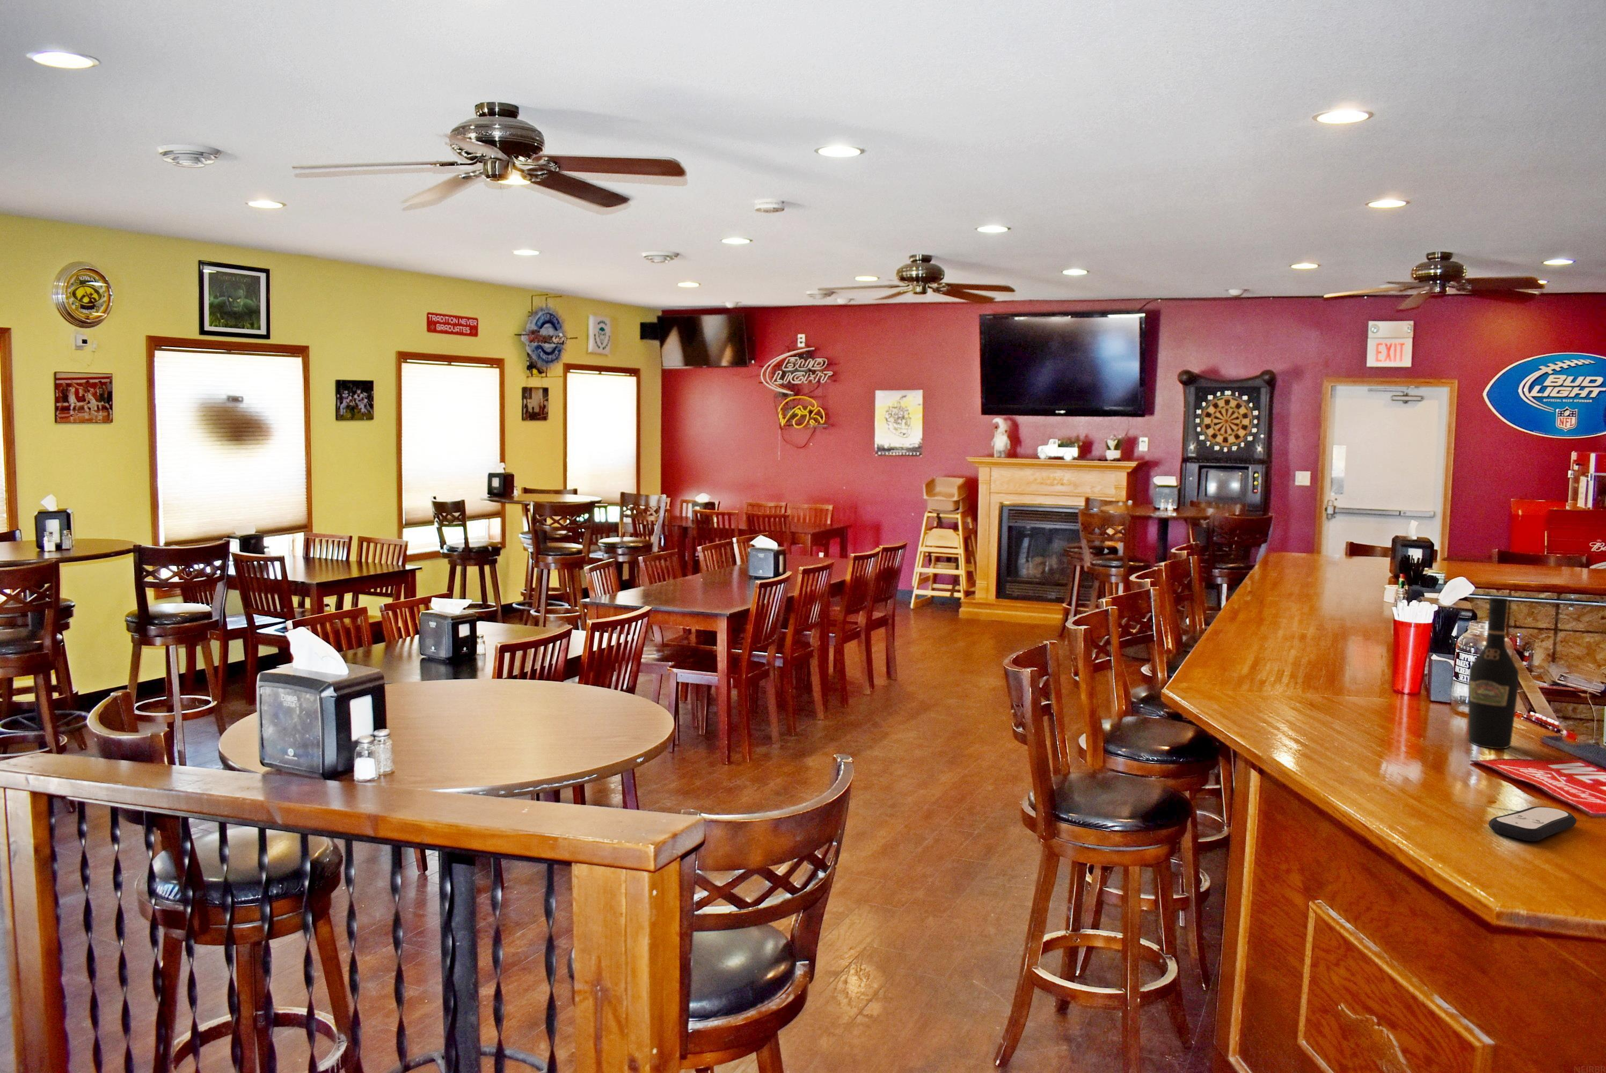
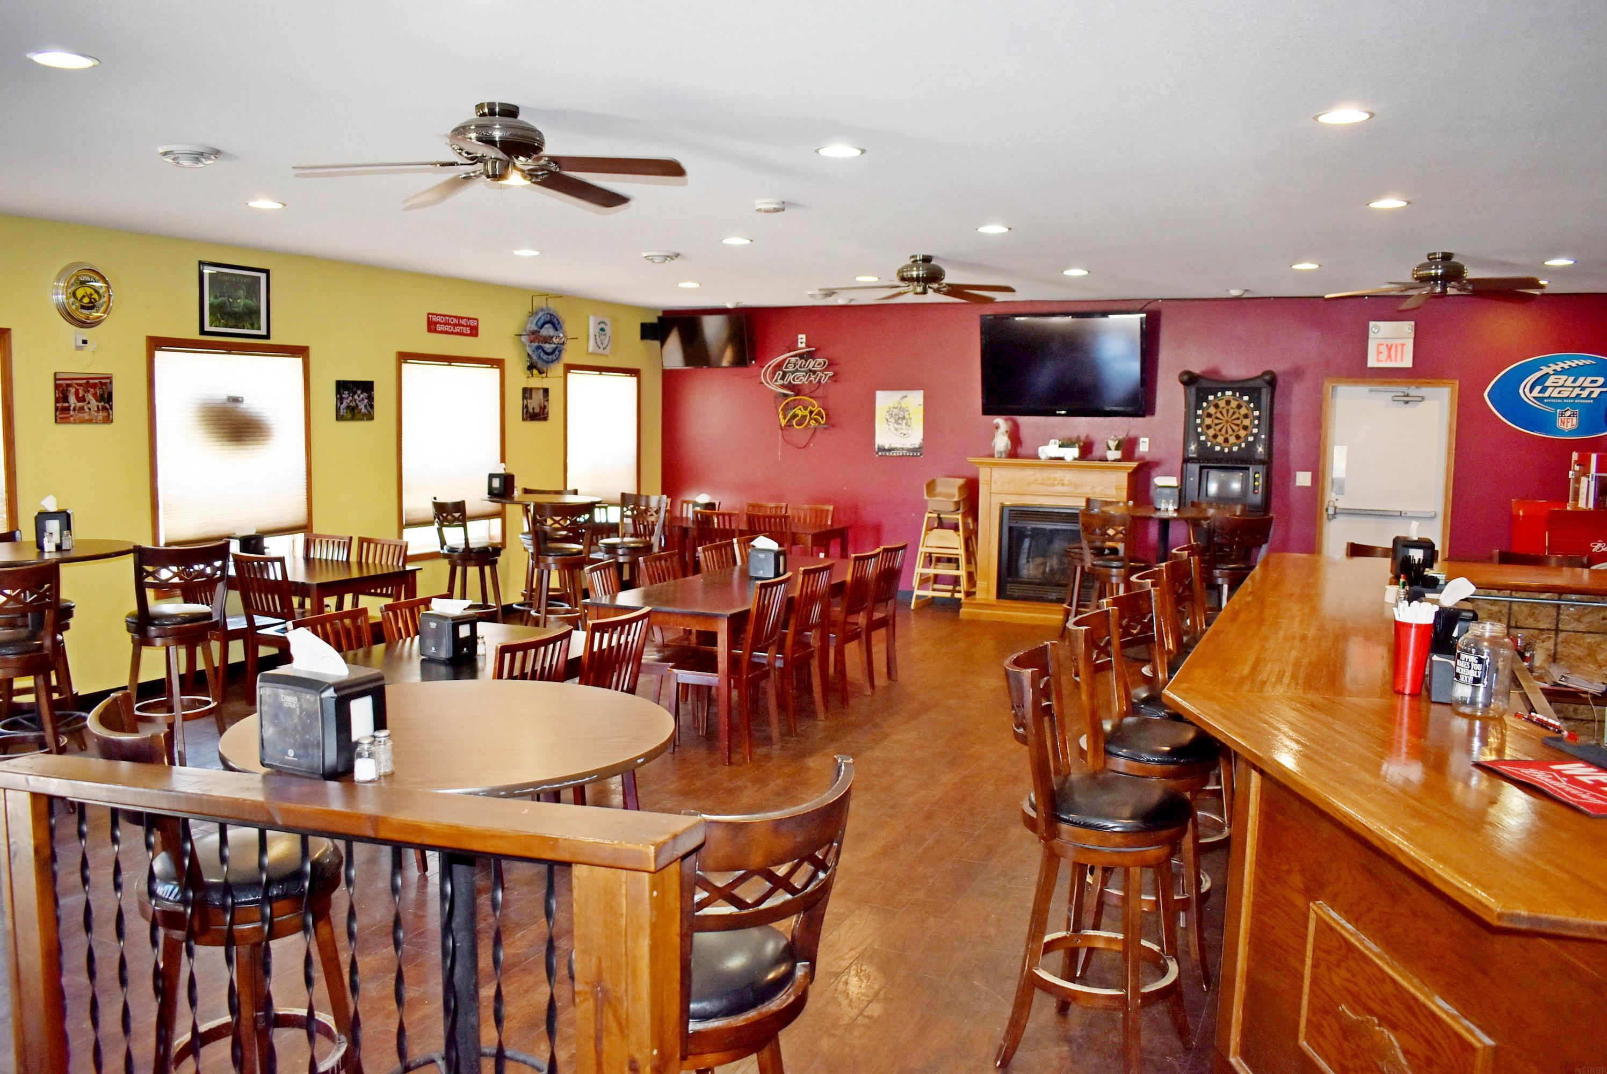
- wine bottle [1468,596,1520,750]
- remote control [1489,806,1577,842]
